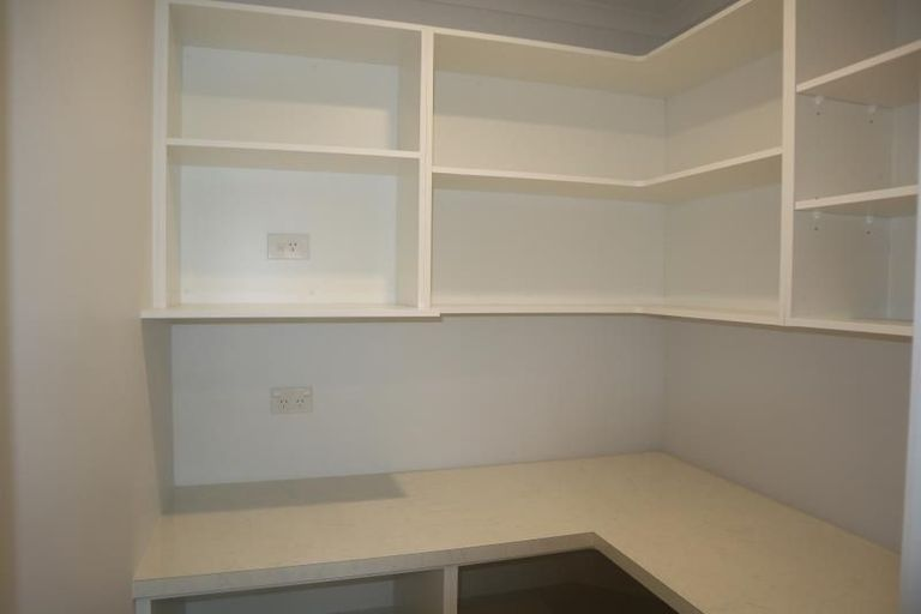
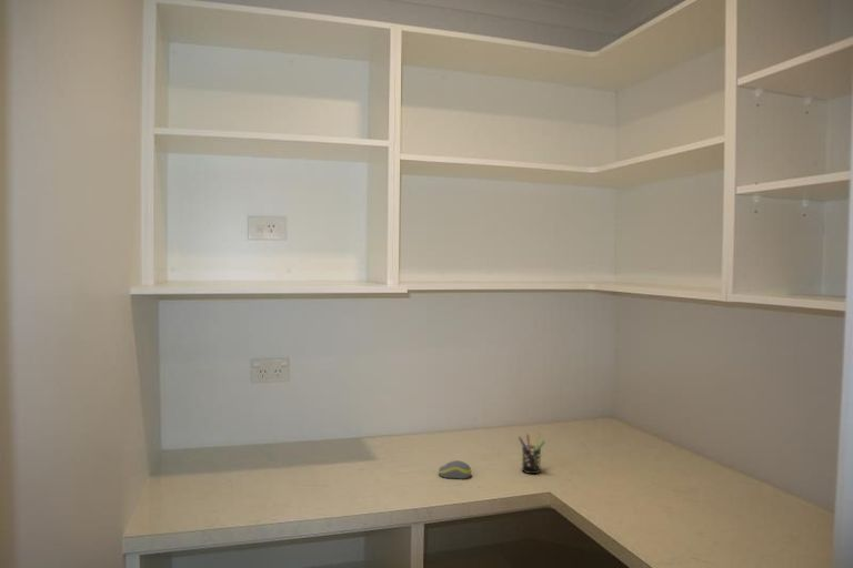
+ pen holder [518,433,546,475]
+ computer mouse [438,459,472,479]
